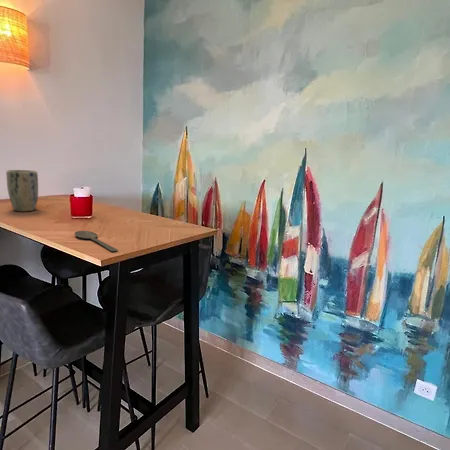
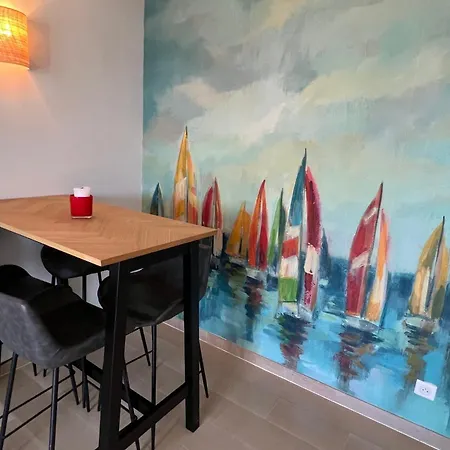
- plant pot [5,169,39,212]
- wooden spoon [74,230,119,252]
